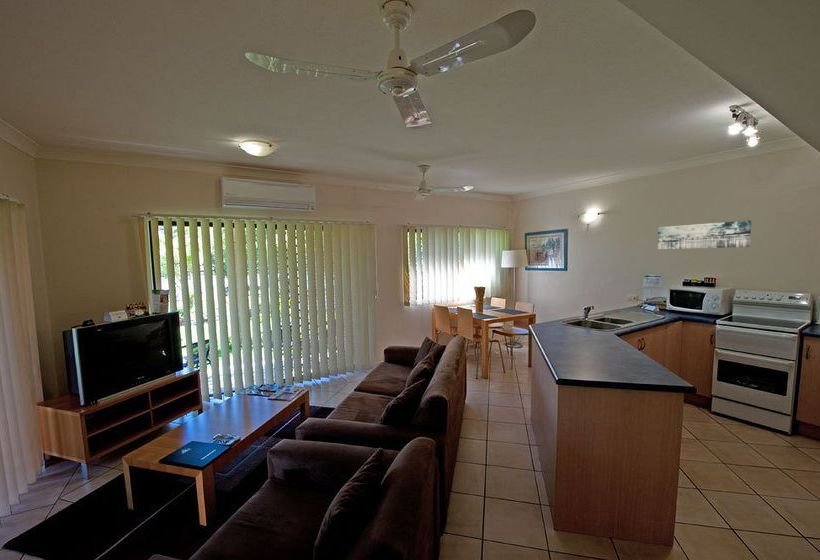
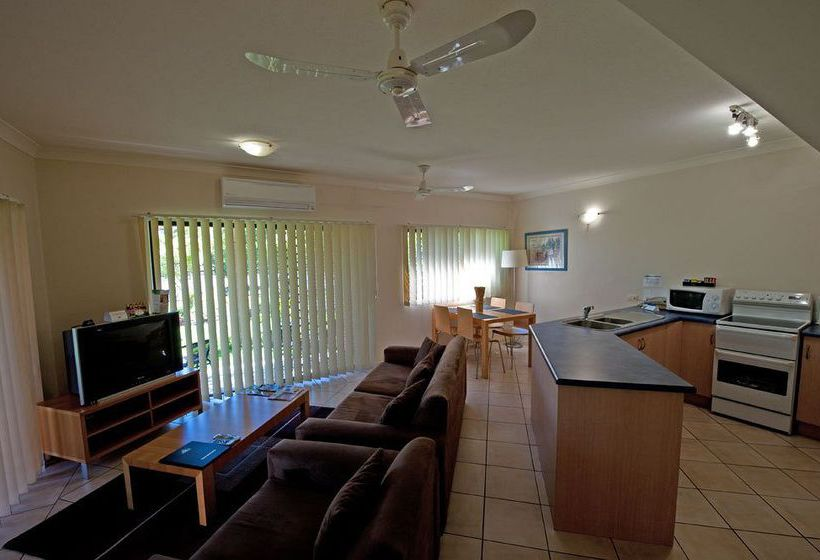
- wall art [657,219,752,250]
